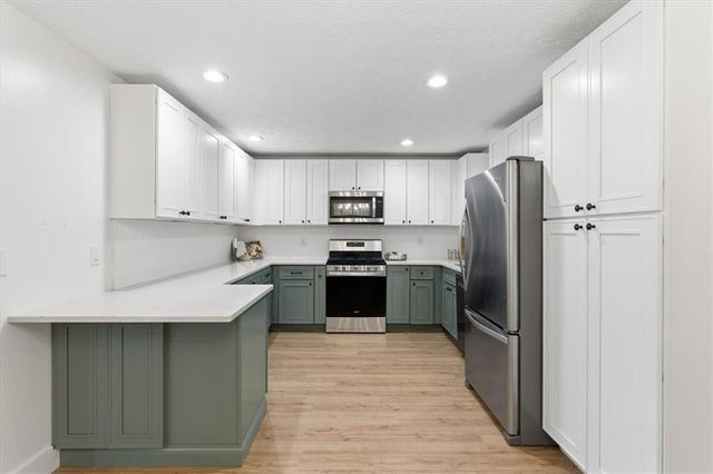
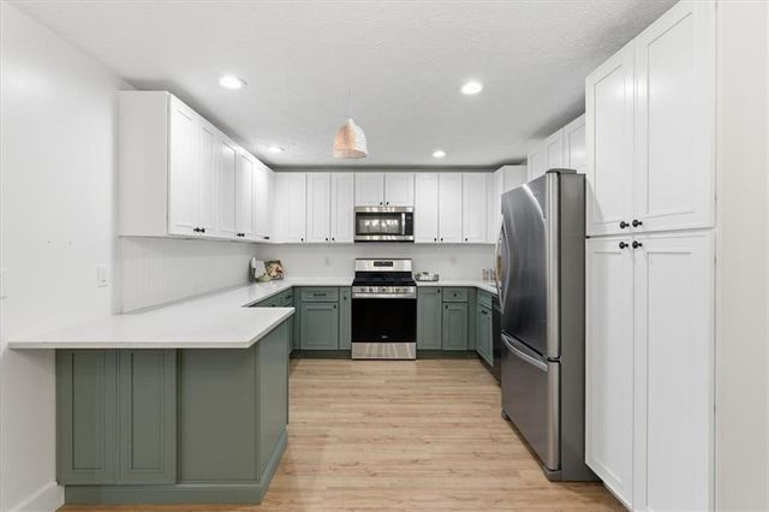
+ pendant lamp [330,87,369,160]
